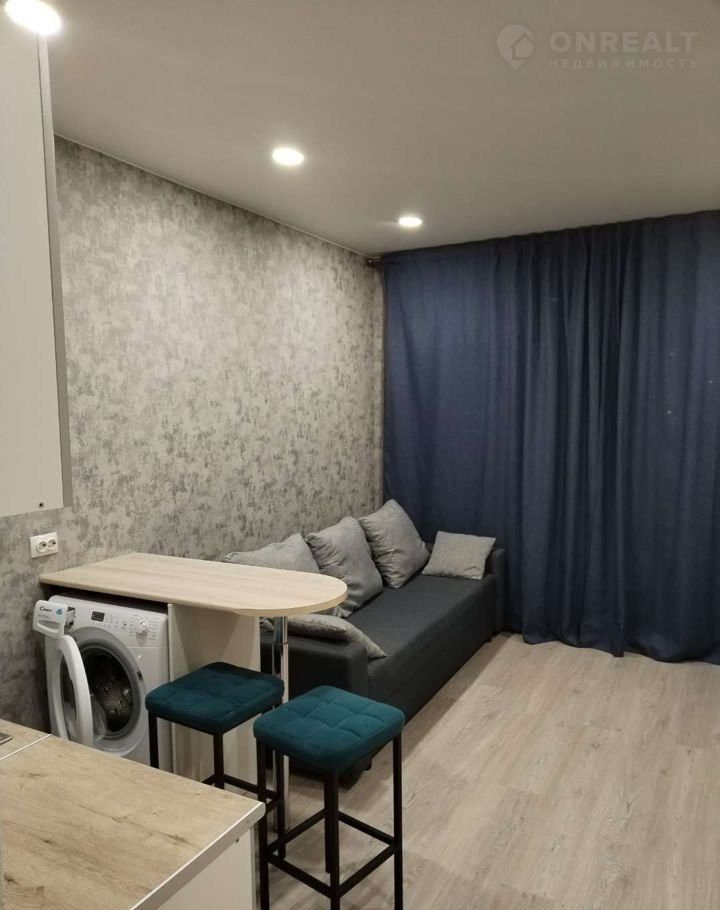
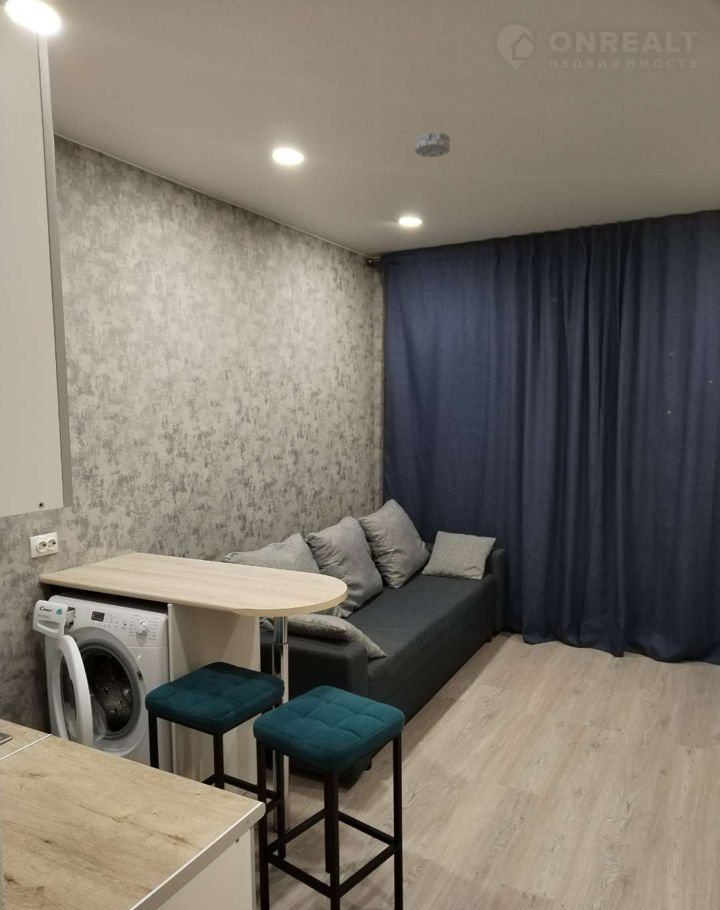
+ smoke detector [414,131,451,158]
